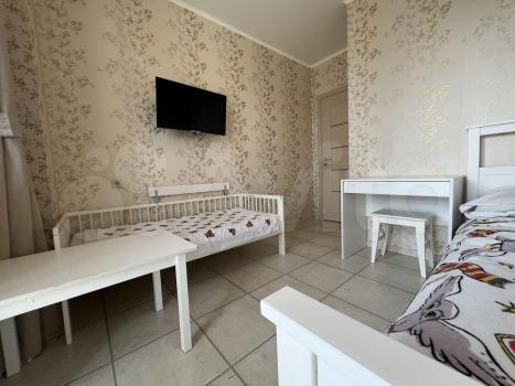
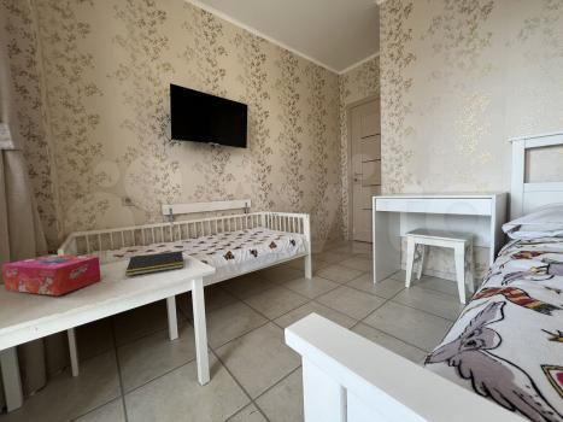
+ notepad [124,250,184,277]
+ tissue box [1,253,102,297]
